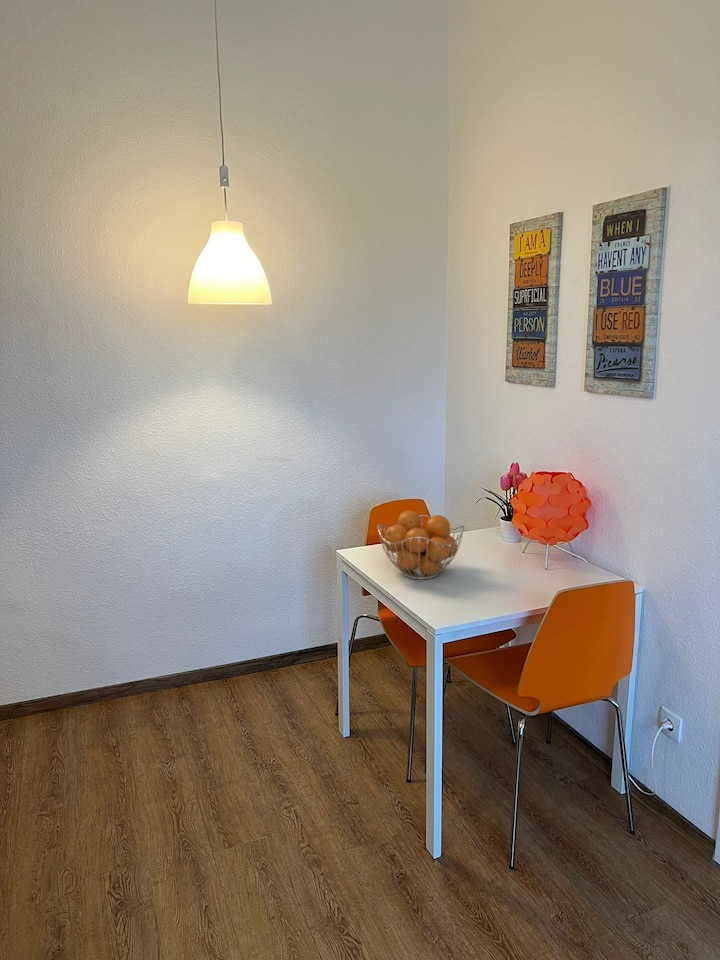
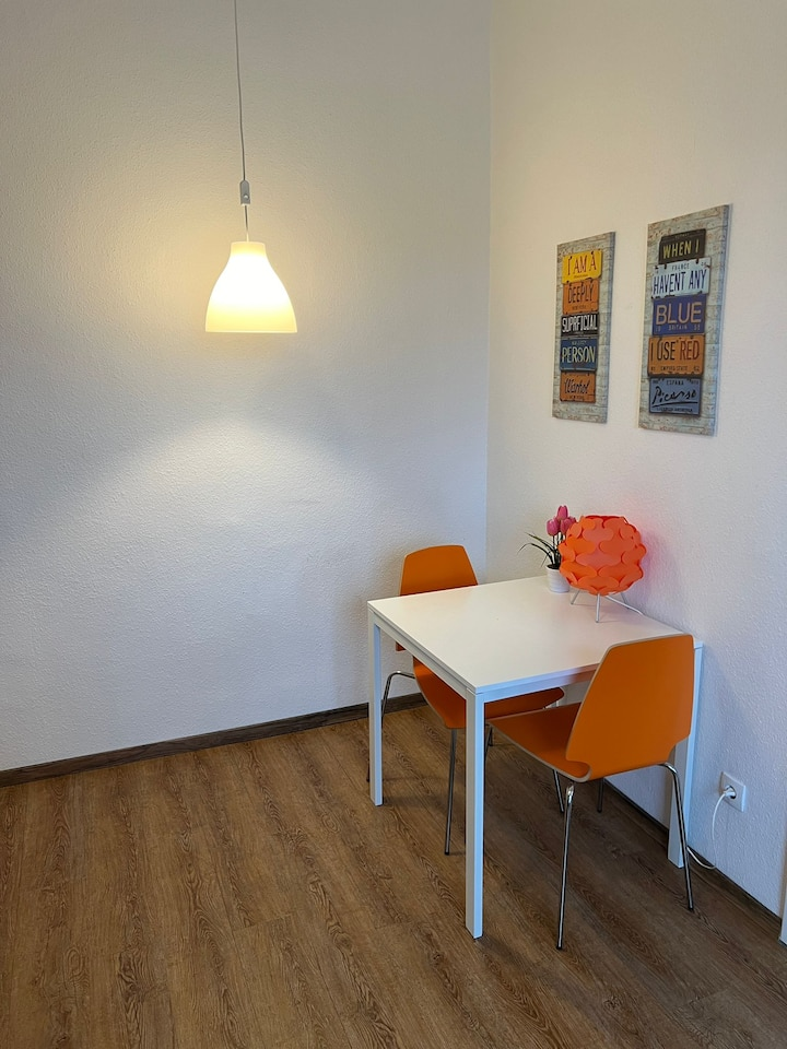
- fruit basket [377,509,465,581]
